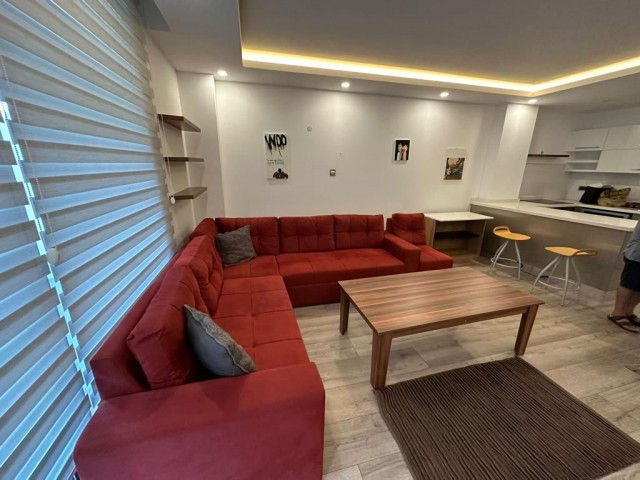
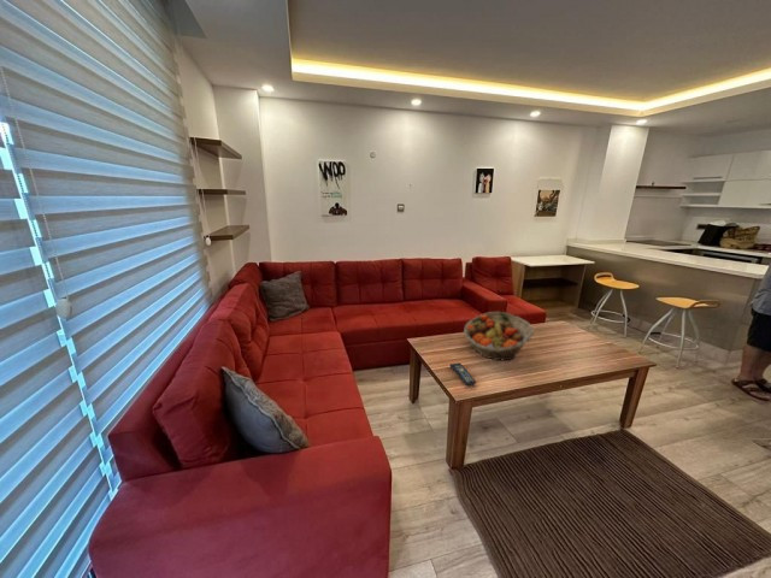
+ remote control [449,362,477,387]
+ fruit basket [463,311,535,361]
